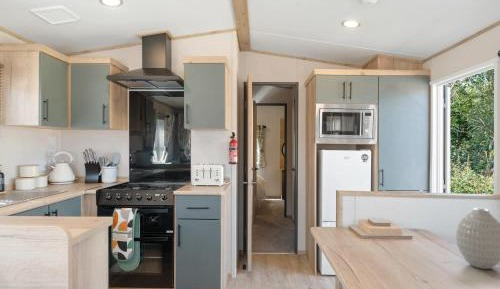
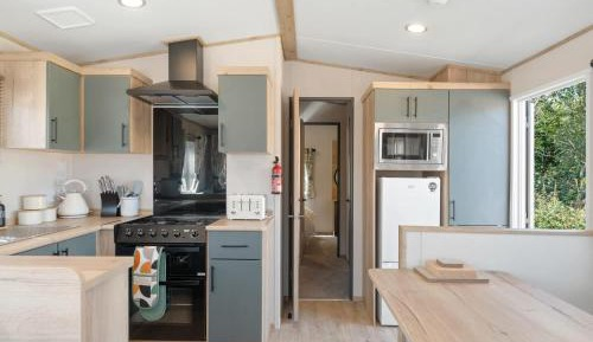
- vase [455,207,500,270]
